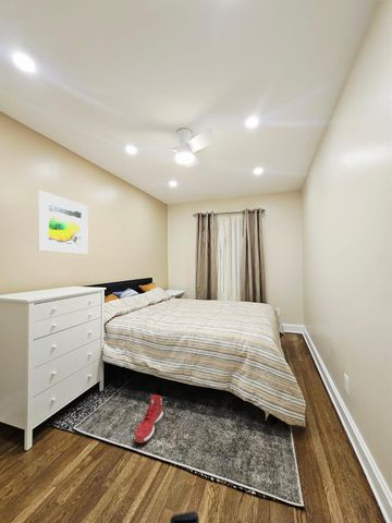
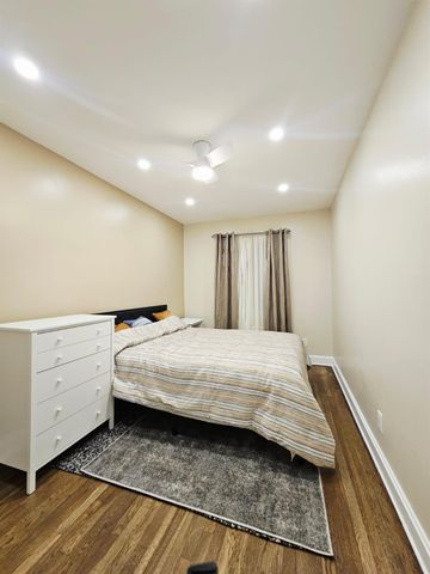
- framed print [37,190,89,255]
- sneaker [133,394,164,443]
